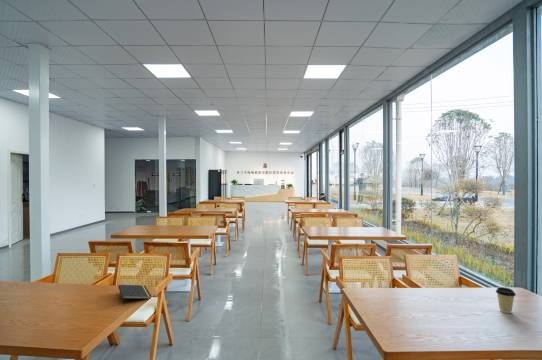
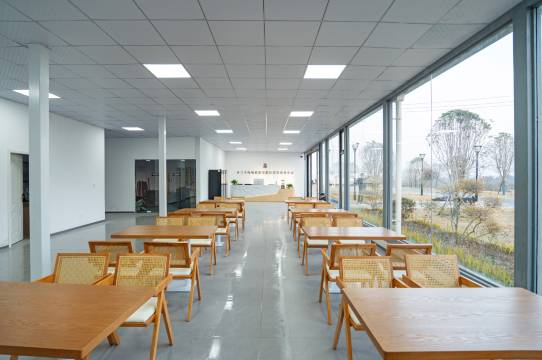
- coffee cup [495,286,517,314]
- notepad [117,284,153,304]
